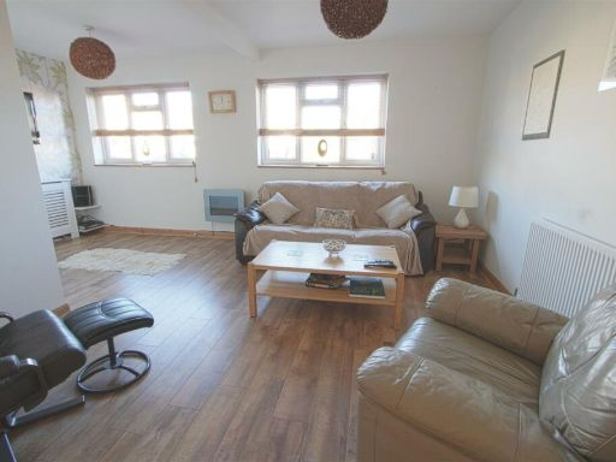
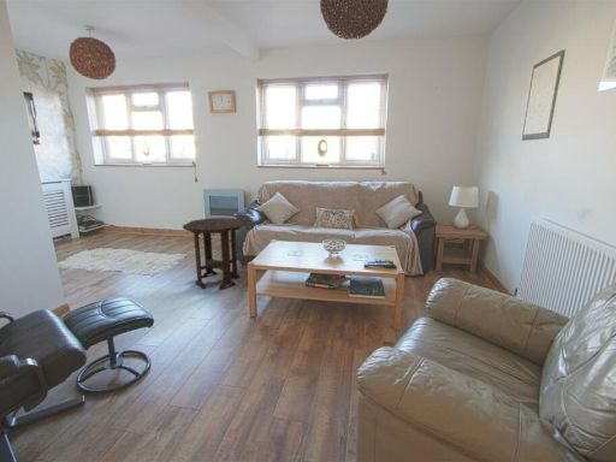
+ side table [182,217,247,290]
